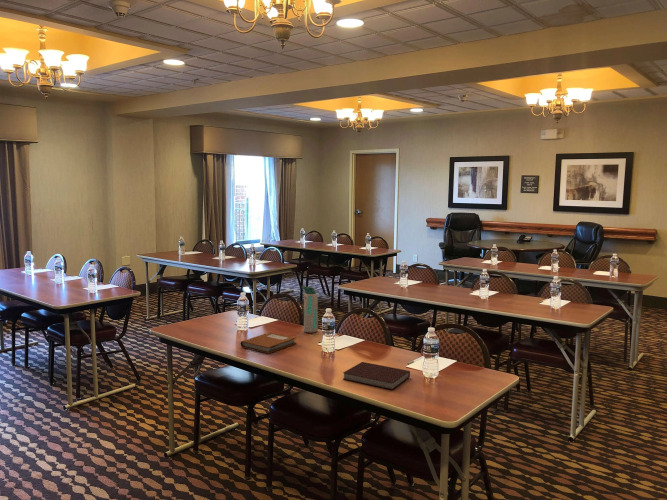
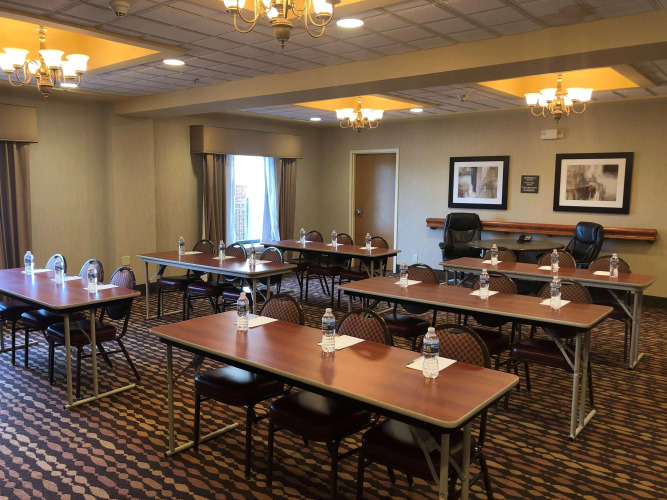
- notebook [342,361,411,391]
- water bottle [300,285,319,334]
- notebook [240,331,297,354]
